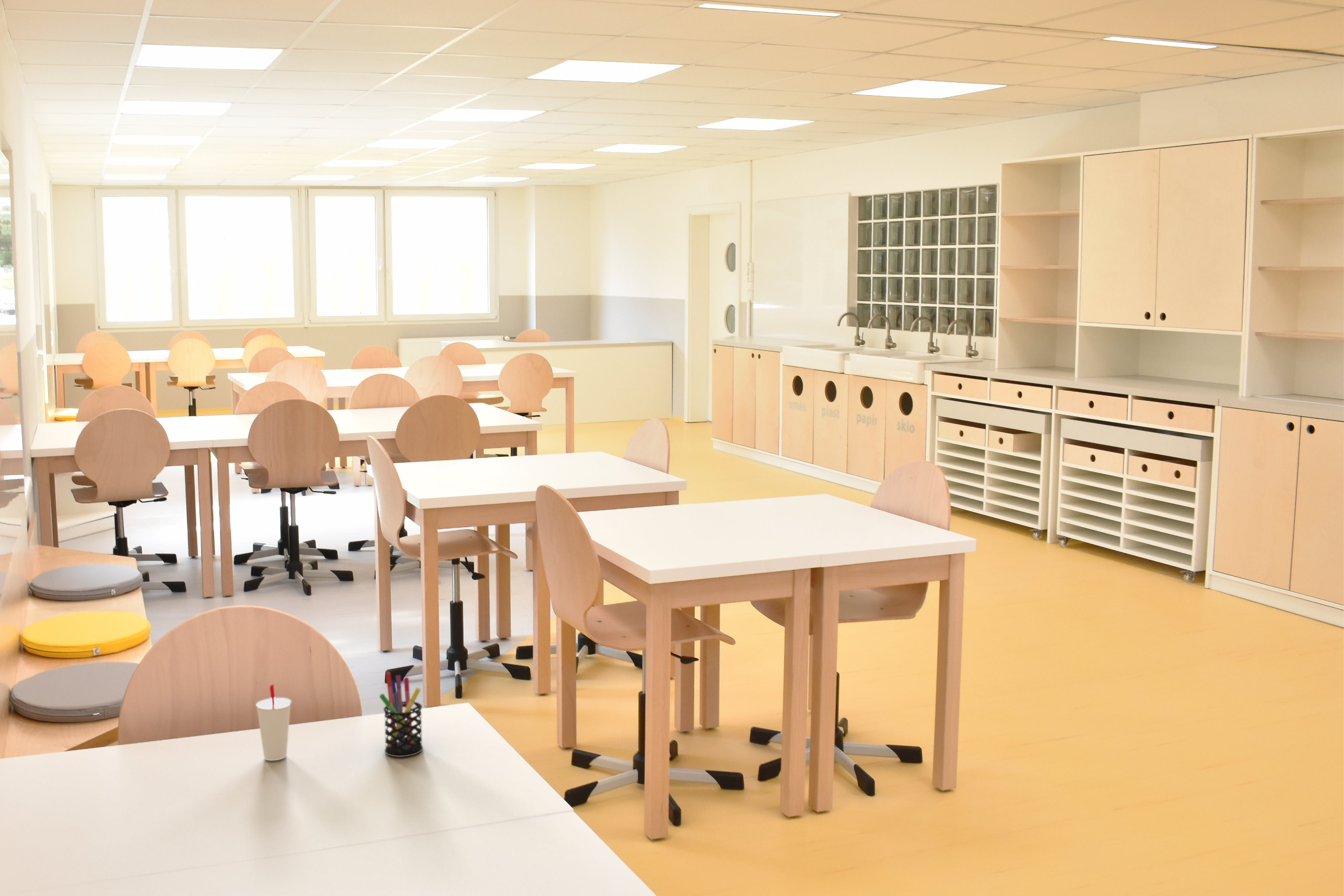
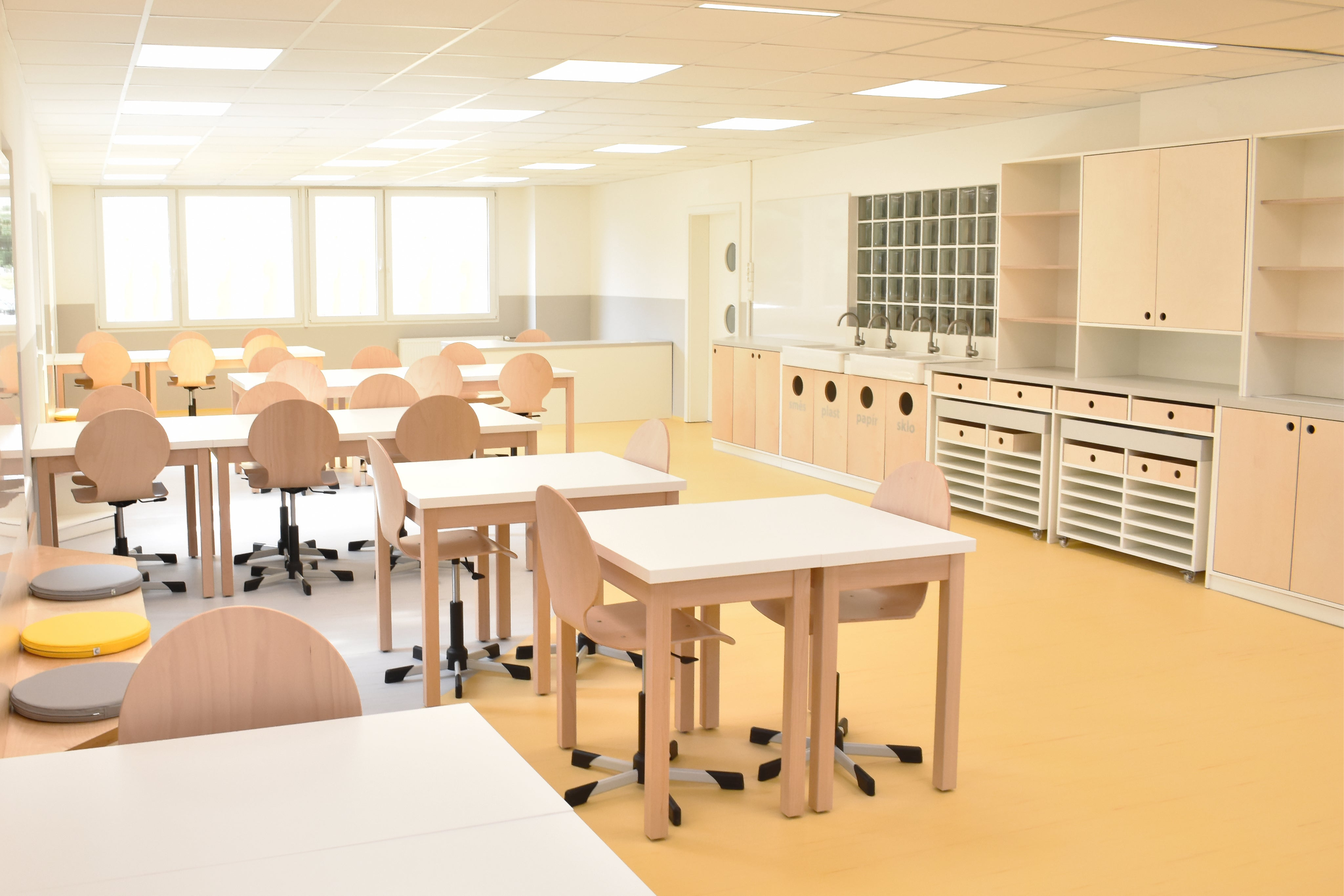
- pen holder [379,672,423,757]
- cup [255,684,292,761]
